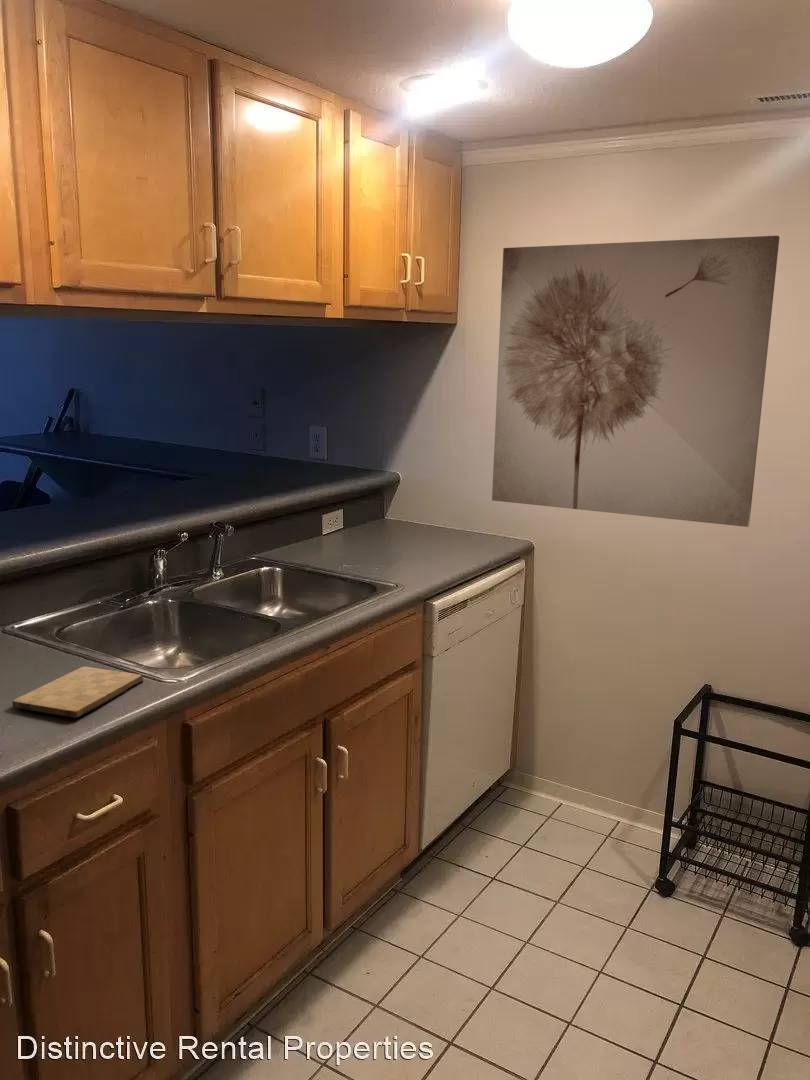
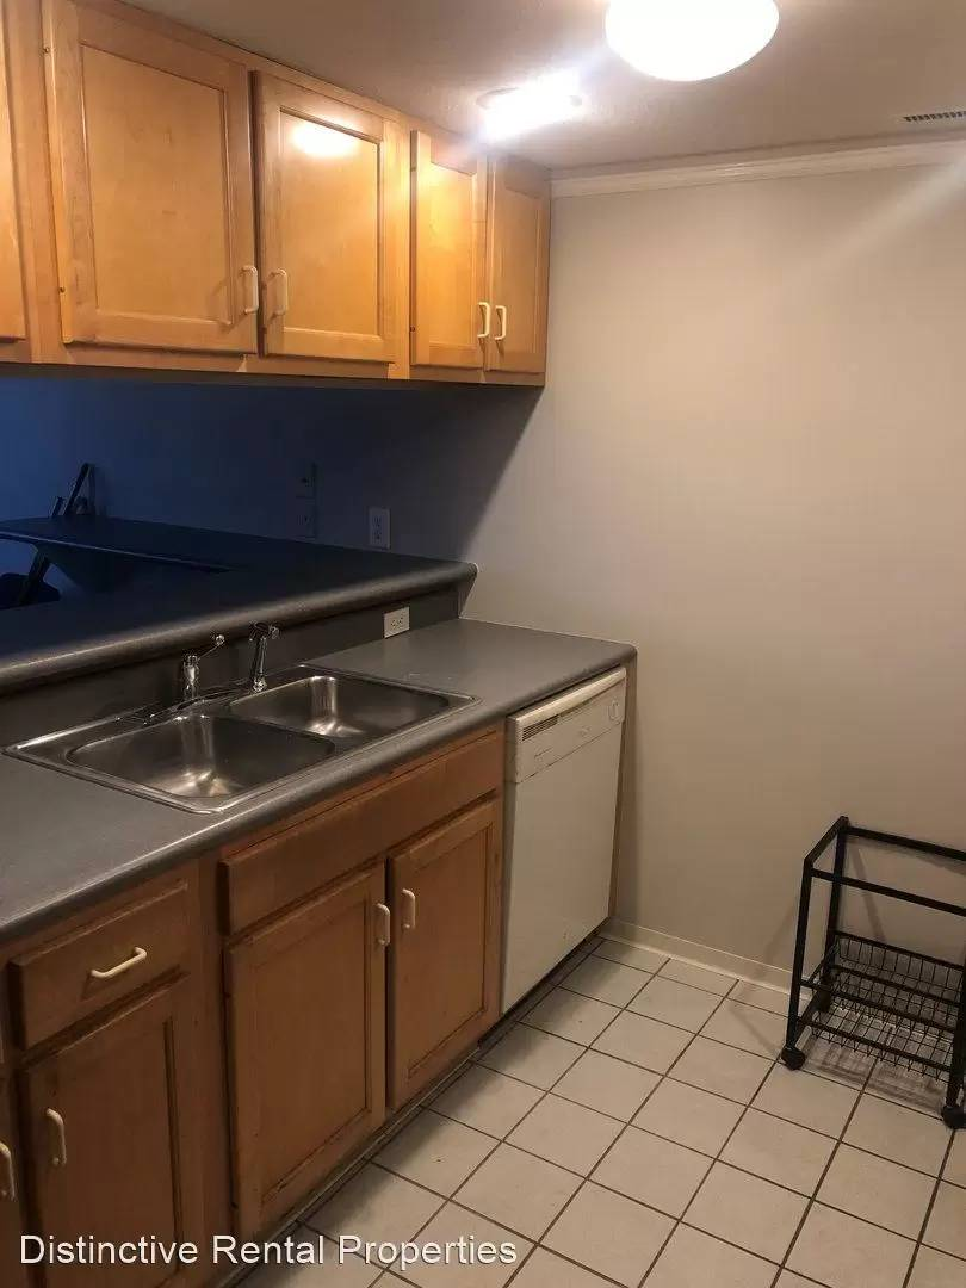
- cutting board [11,666,144,719]
- wall art [491,235,781,528]
